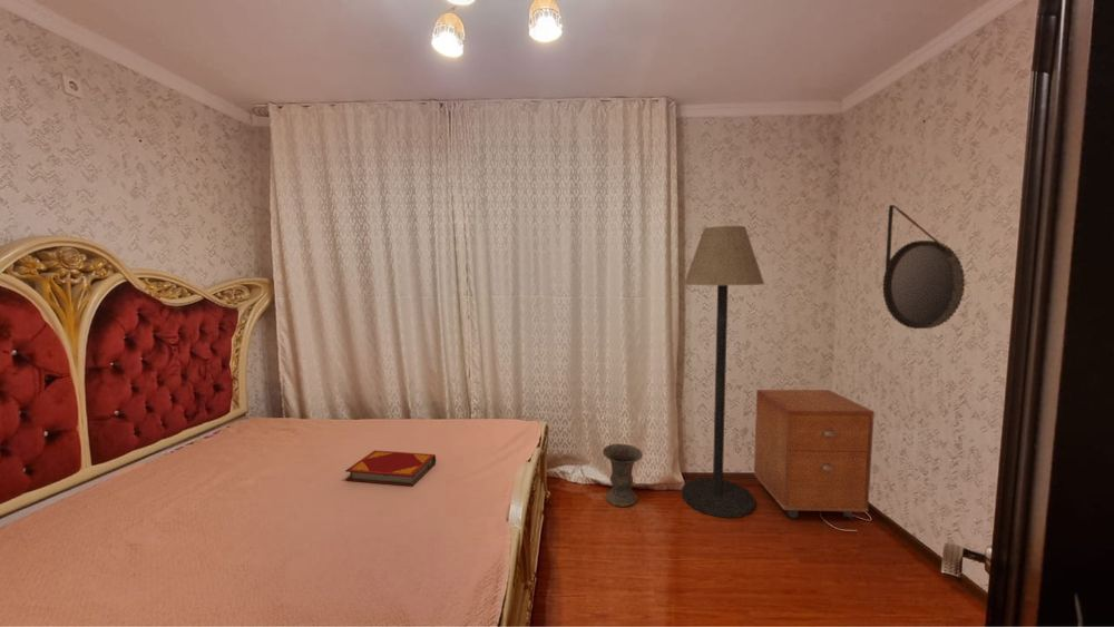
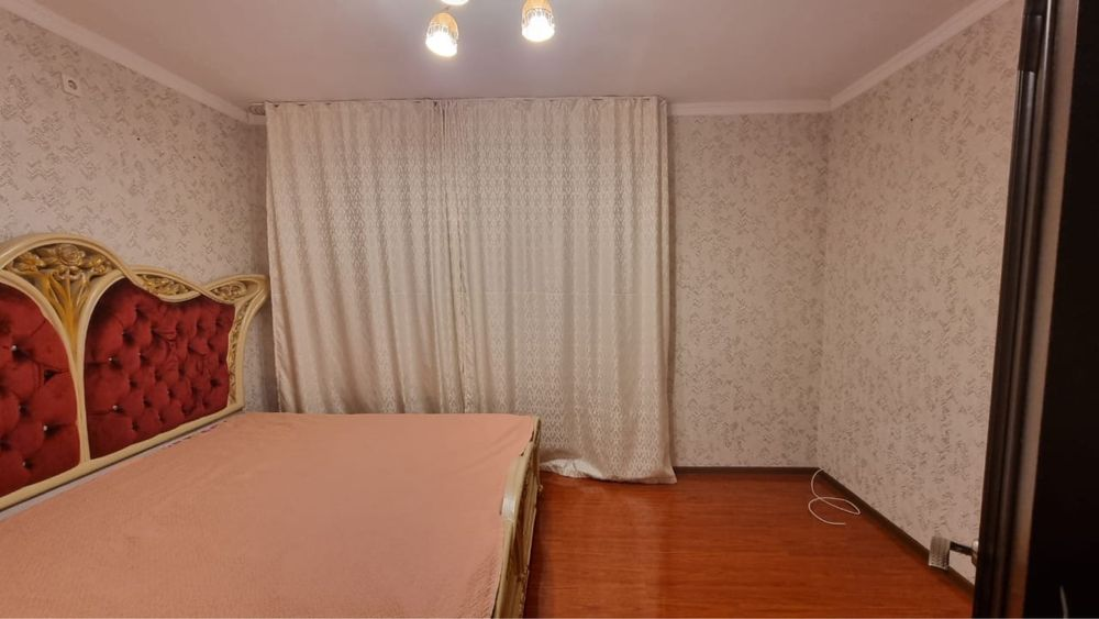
- floor lamp [681,225,765,519]
- cabinet [753,389,876,520]
- hardback book [344,450,437,487]
- home mirror [881,204,966,330]
- vase [602,442,644,508]
